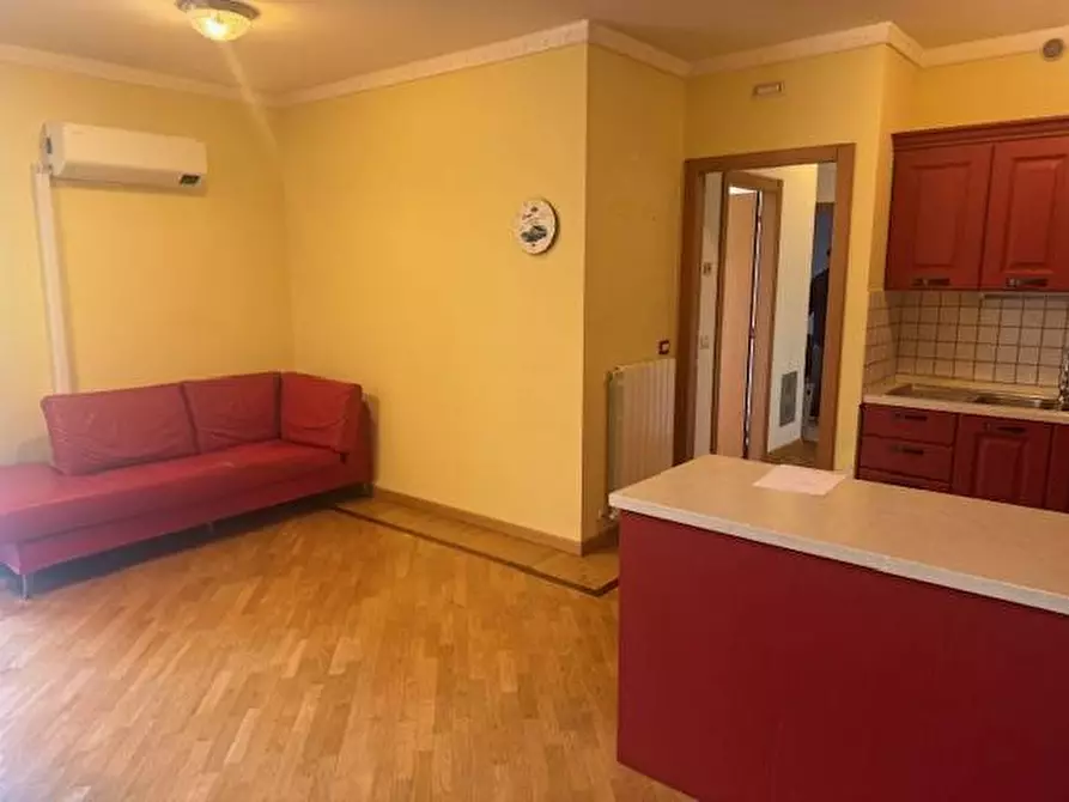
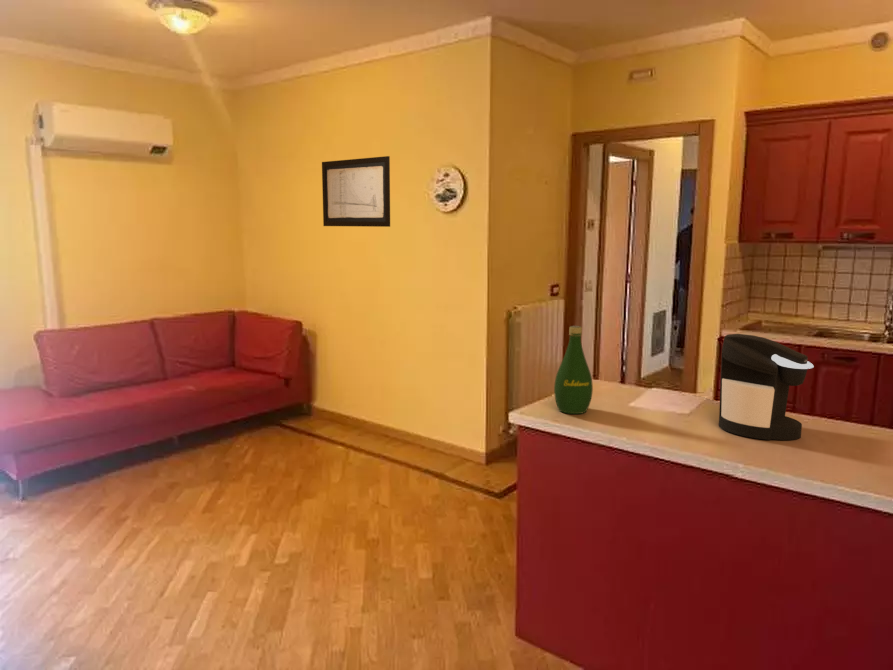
+ bottle [553,325,594,415]
+ wall art [321,155,391,228]
+ coffee maker [718,333,814,441]
